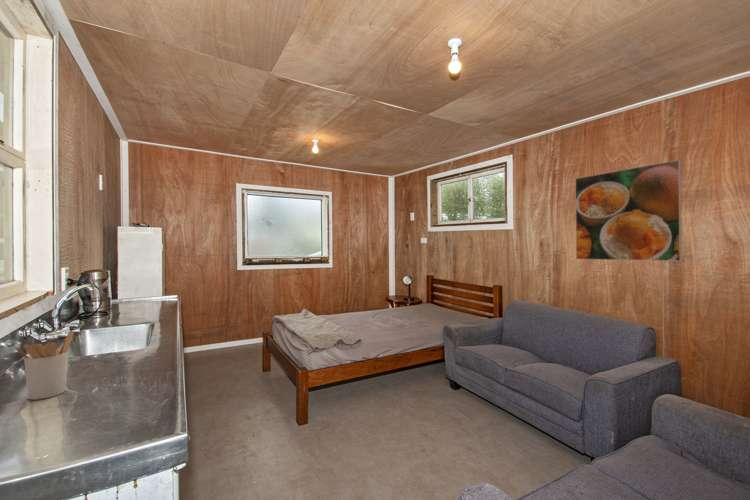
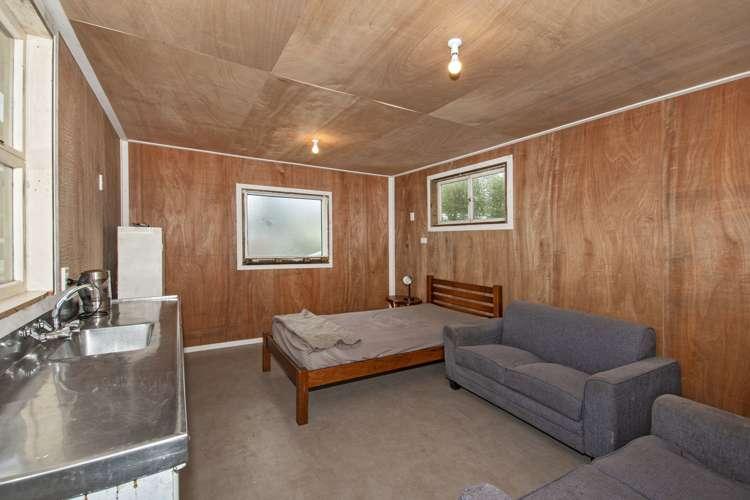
- utensil holder [13,331,75,401]
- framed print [574,159,683,262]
